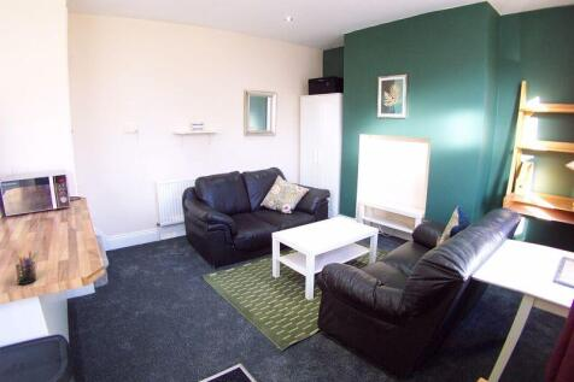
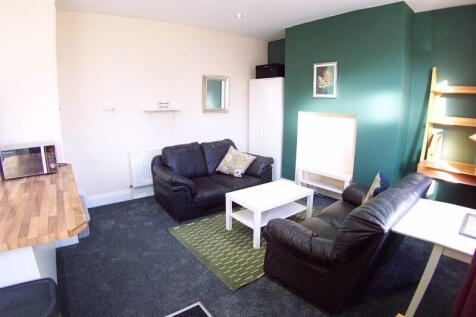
- pen holder [14,251,37,286]
